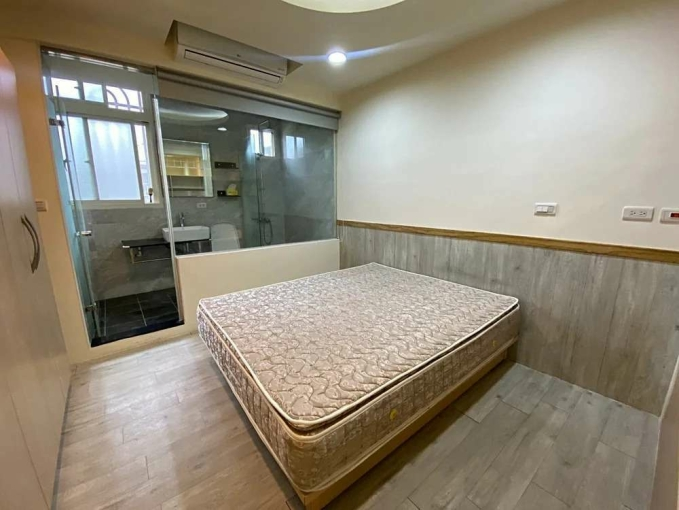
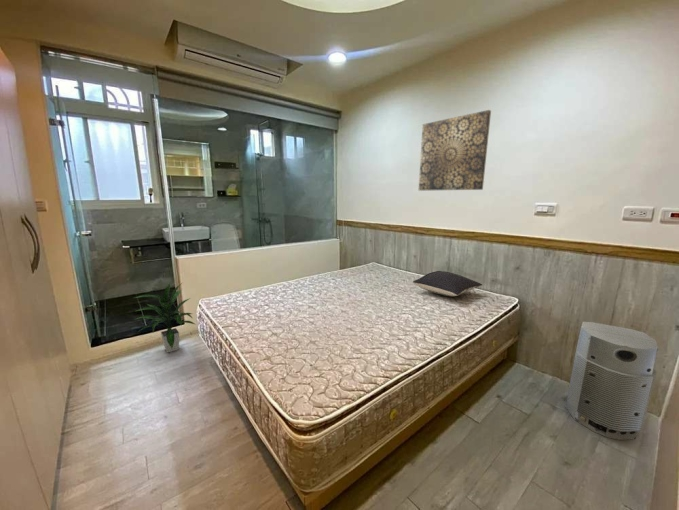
+ pillow [412,270,483,297]
+ indoor plant [132,281,196,354]
+ wall art [418,109,492,192]
+ air purifier [565,321,659,441]
